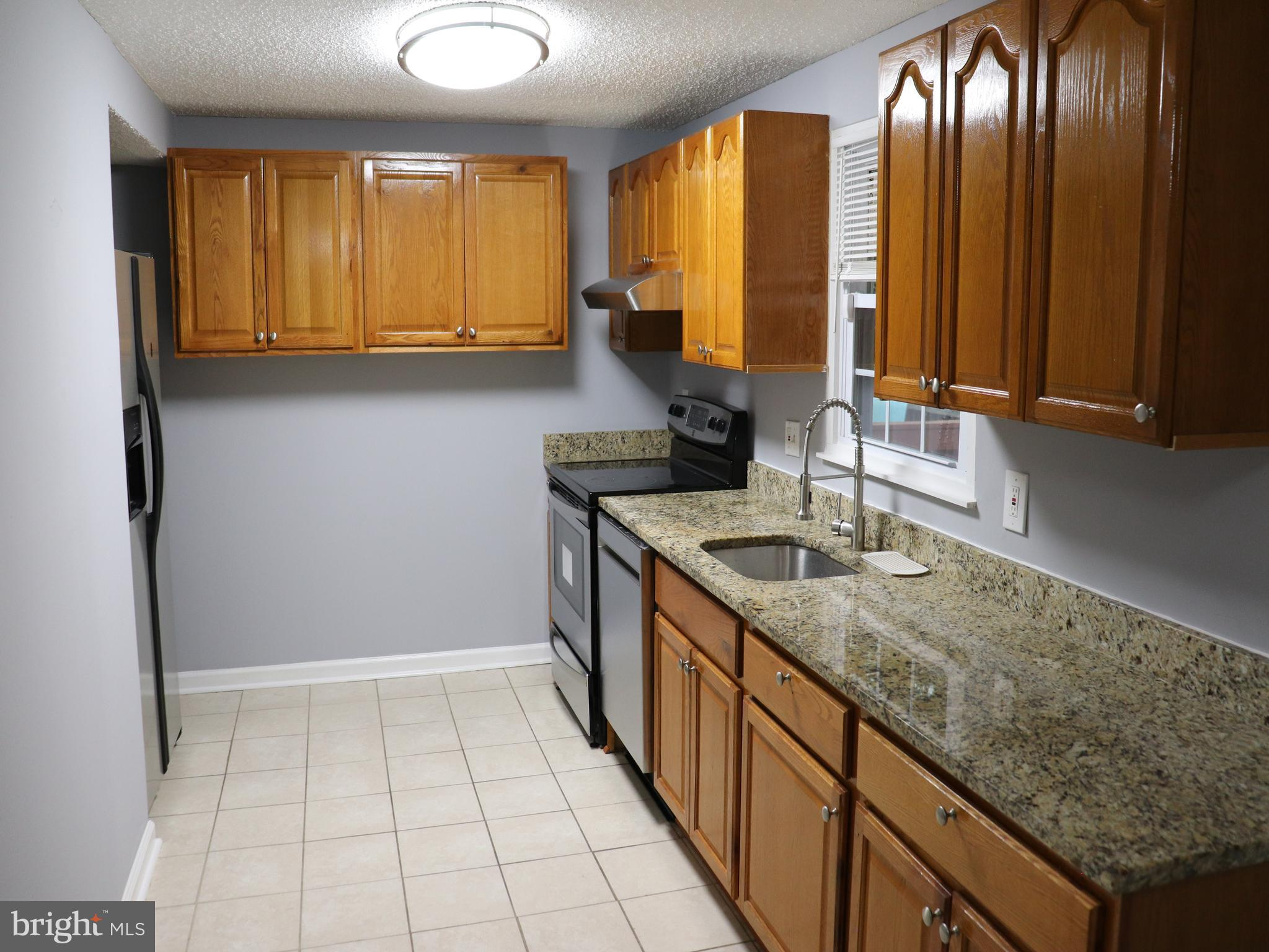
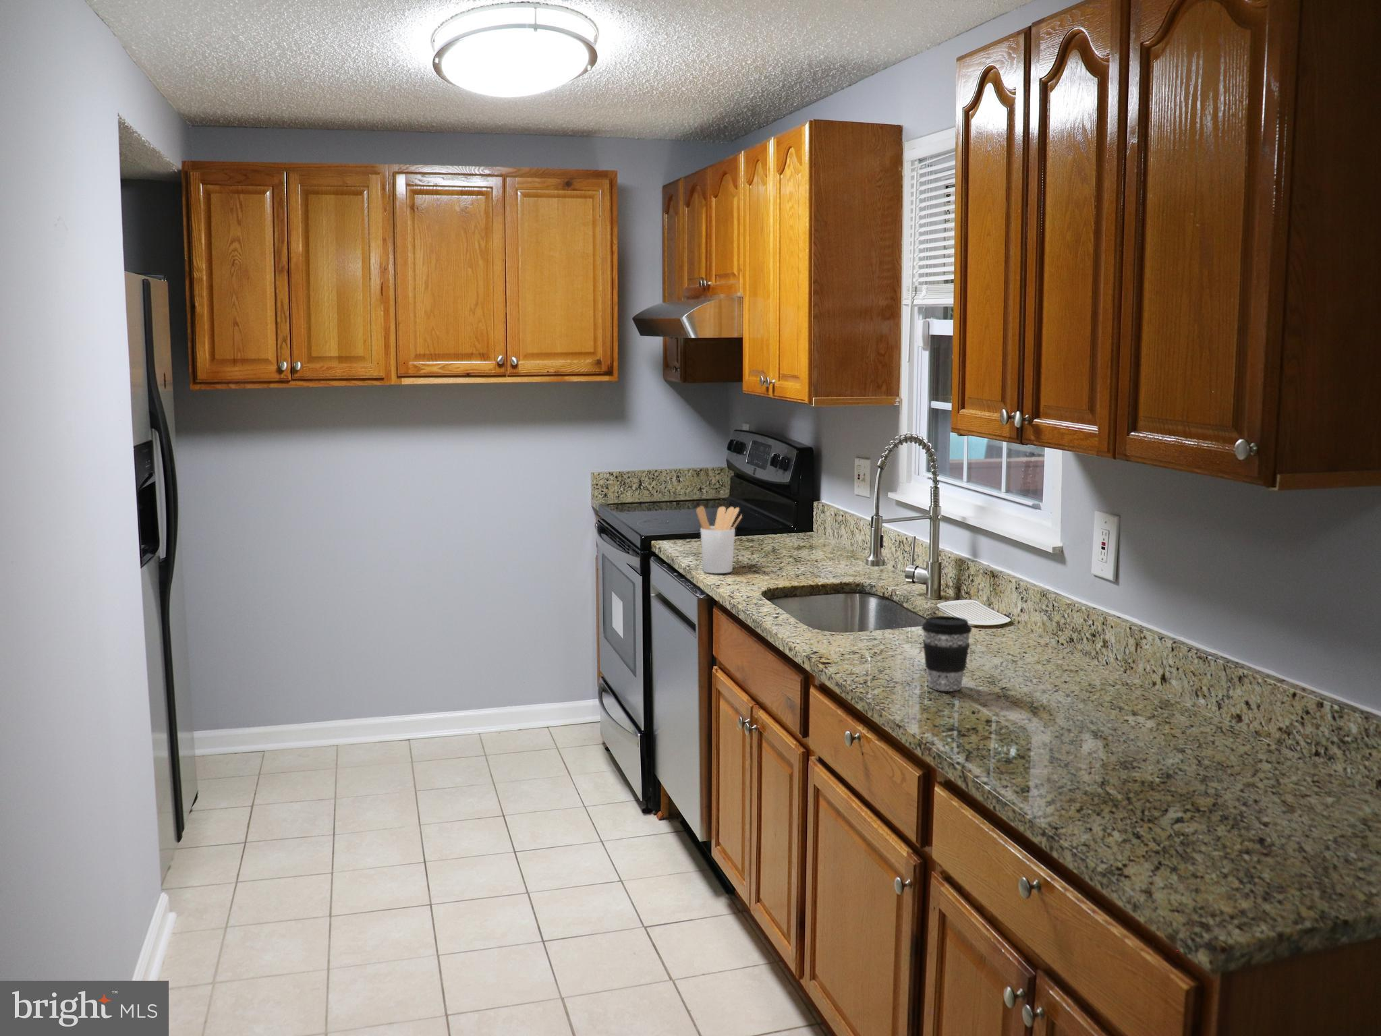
+ utensil holder [695,505,743,574]
+ coffee cup [921,615,972,692]
